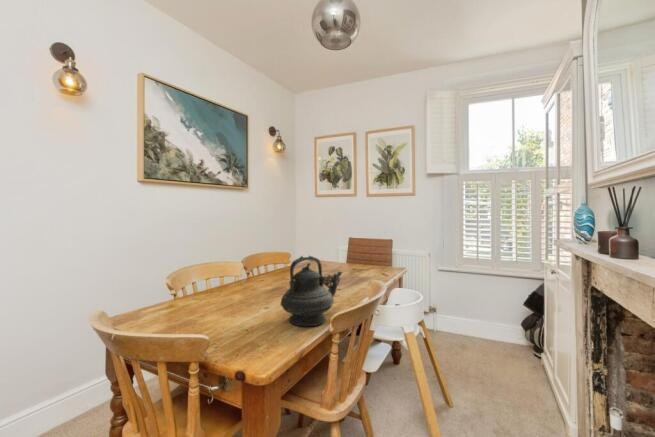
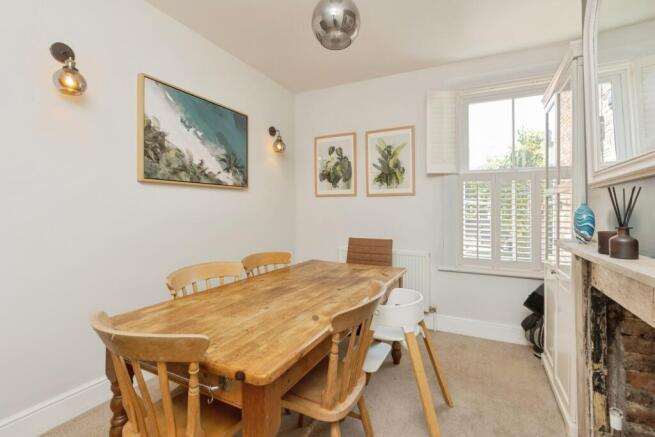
- teapot [279,255,343,327]
